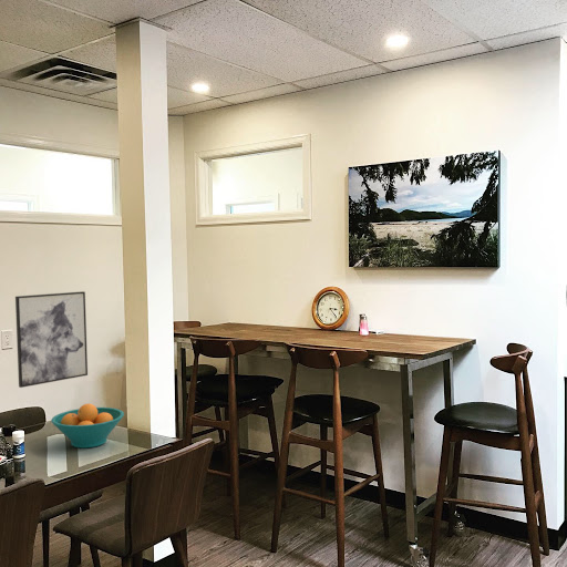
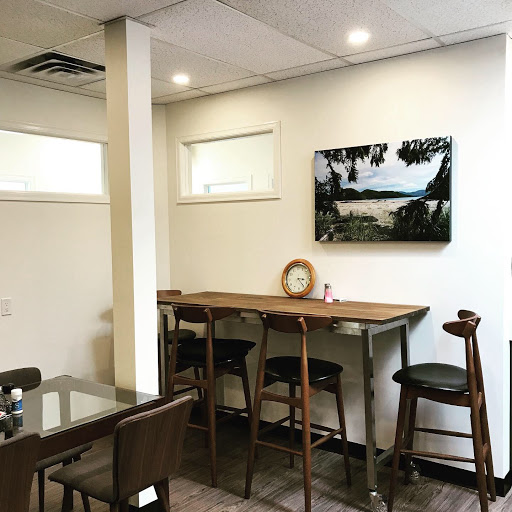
- fruit bowl [50,403,125,450]
- wall art [14,290,89,389]
